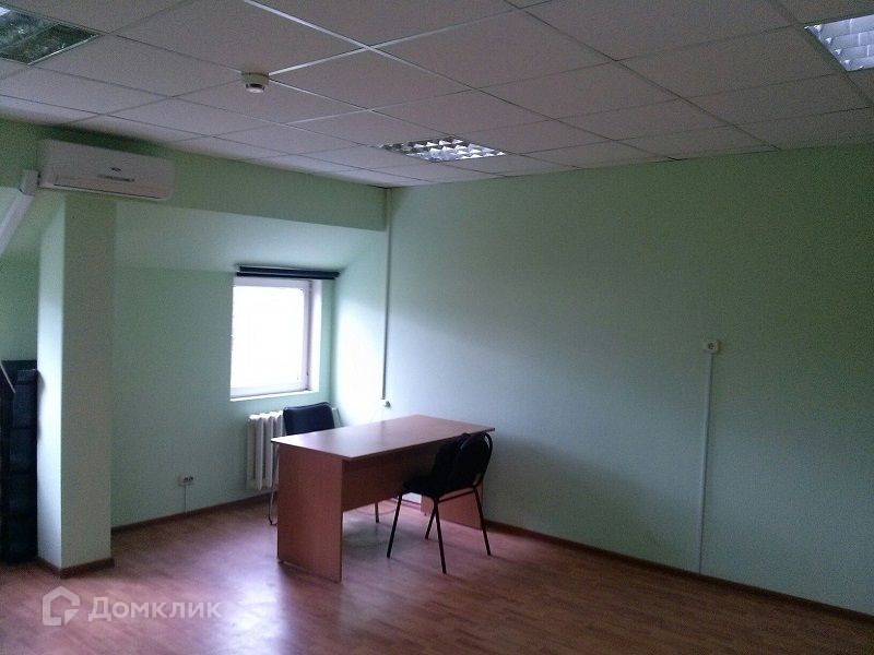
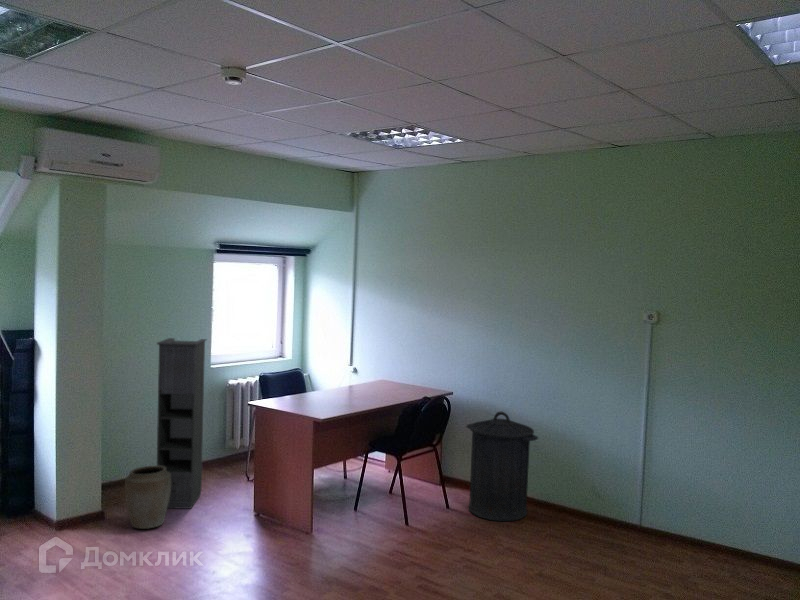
+ storage cabinet [155,337,208,510]
+ trash can [465,411,539,522]
+ vase [124,465,171,530]
